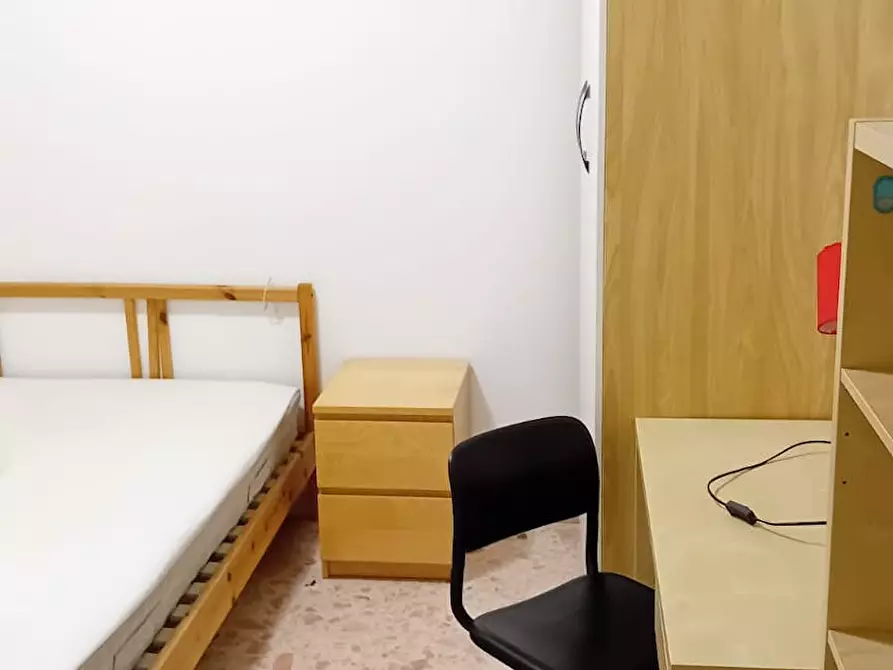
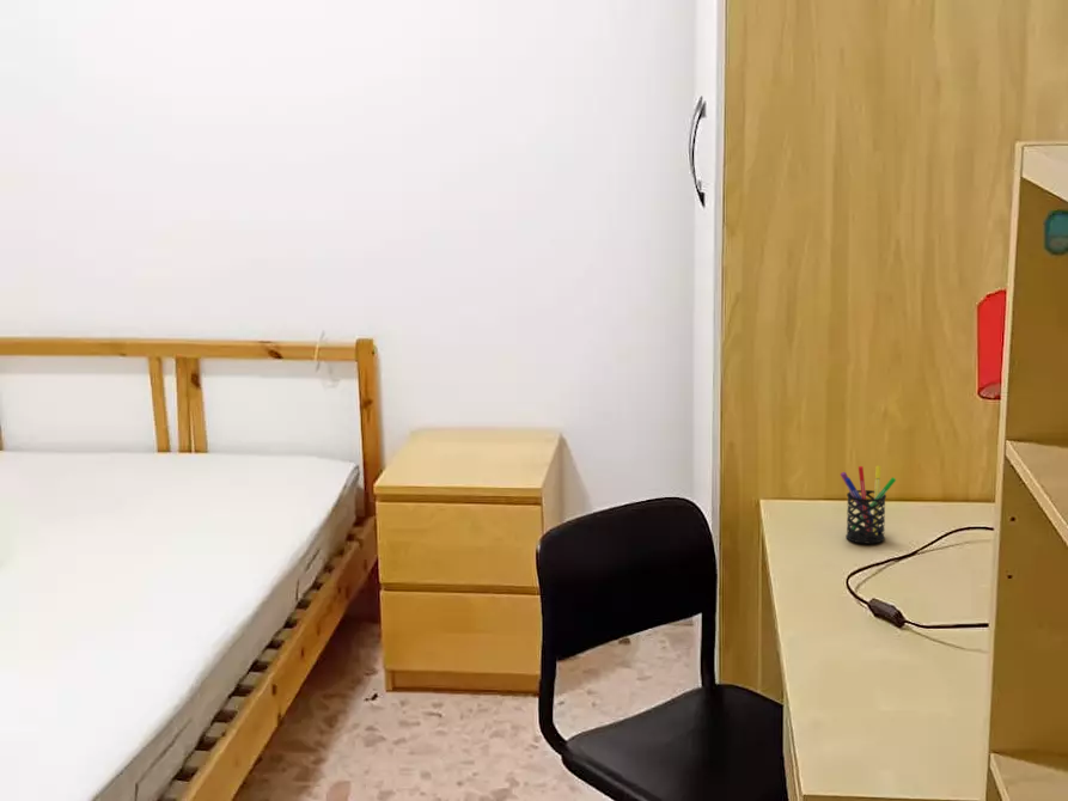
+ pen holder [840,465,897,545]
